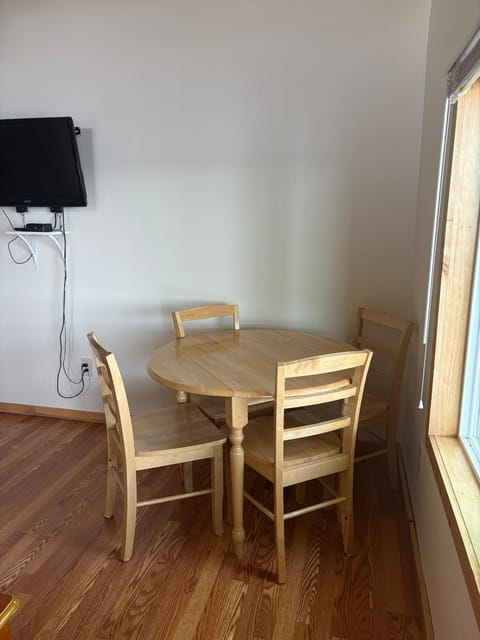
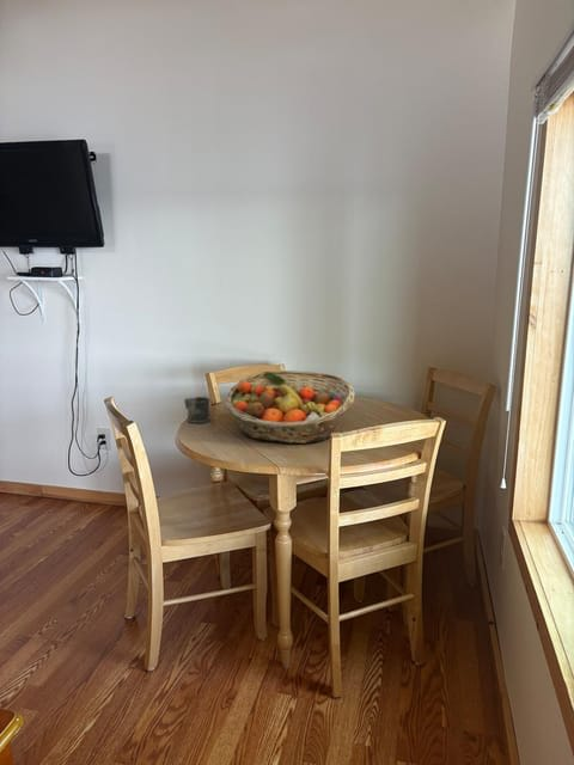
+ fruit basket [224,369,355,445]
+ mug [183,396,212,424]
